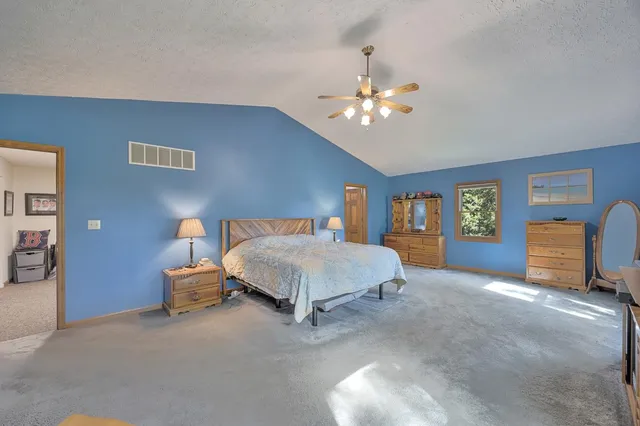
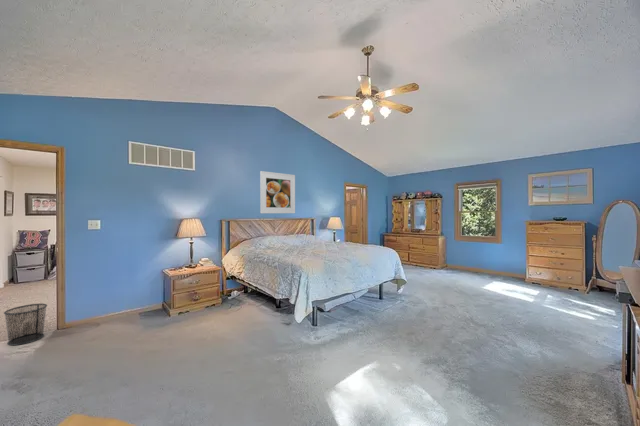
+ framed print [259,170,296,214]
+ waste bin [3,303,48,346]
